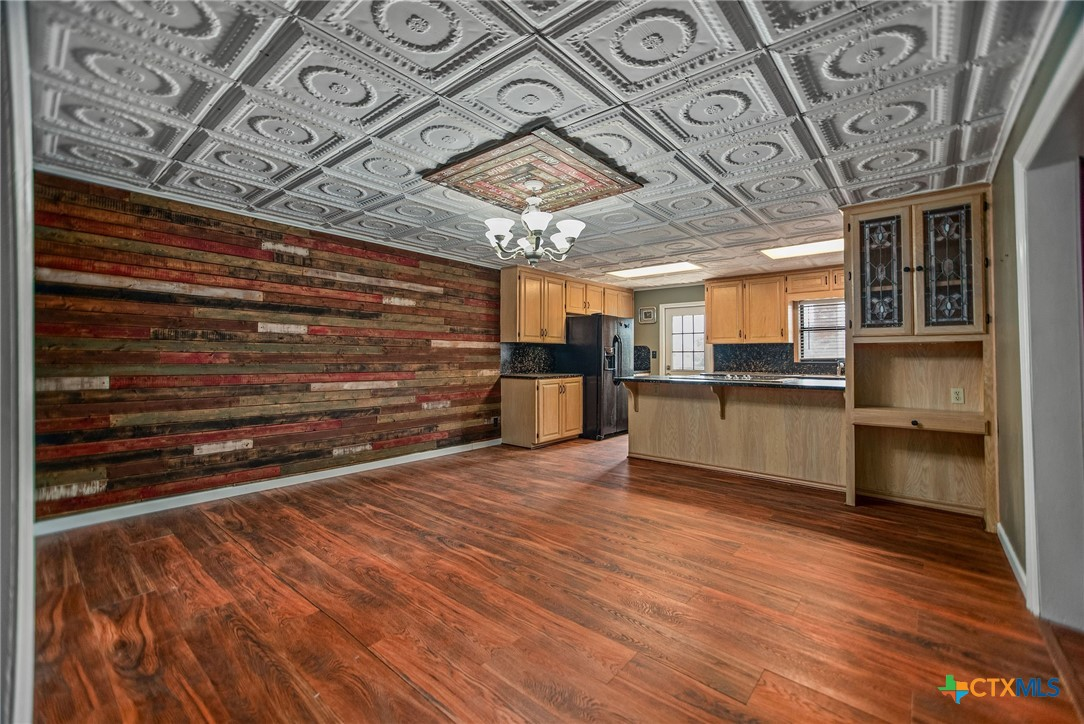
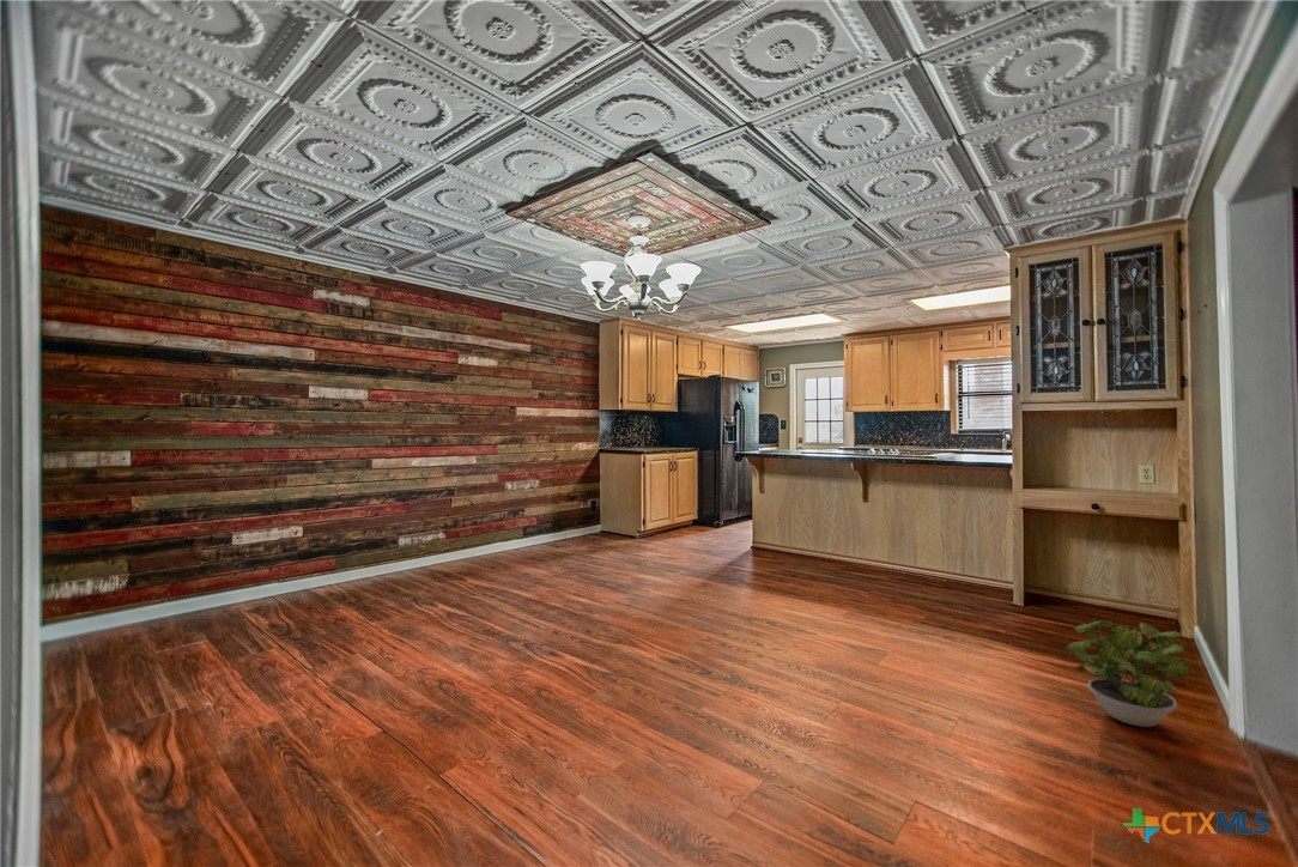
+ potted plant [1063,619,1190,728]
